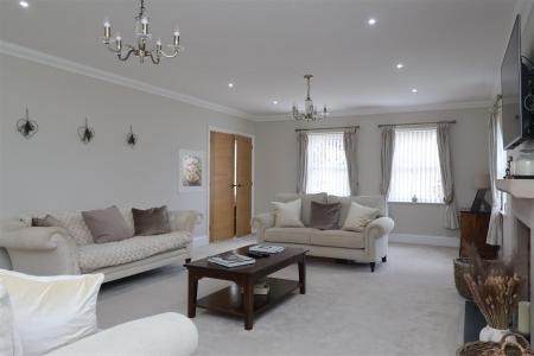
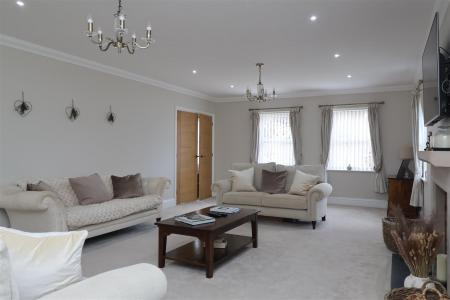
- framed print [177,147,206,195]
